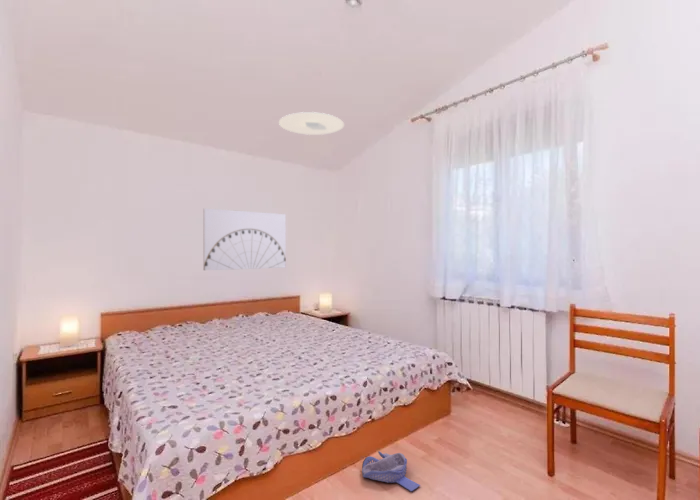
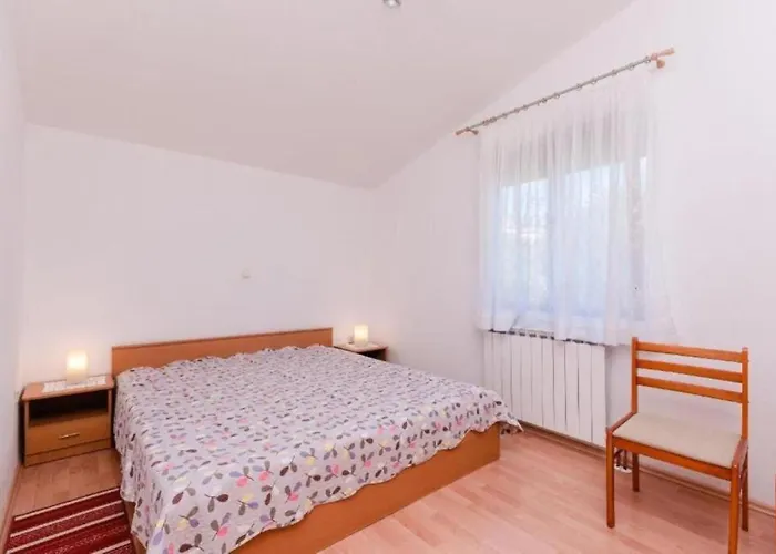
- wall art [202,207,287,271]
- dental model [361,450,421,492]
- ceiling light [278,111,345,136]
